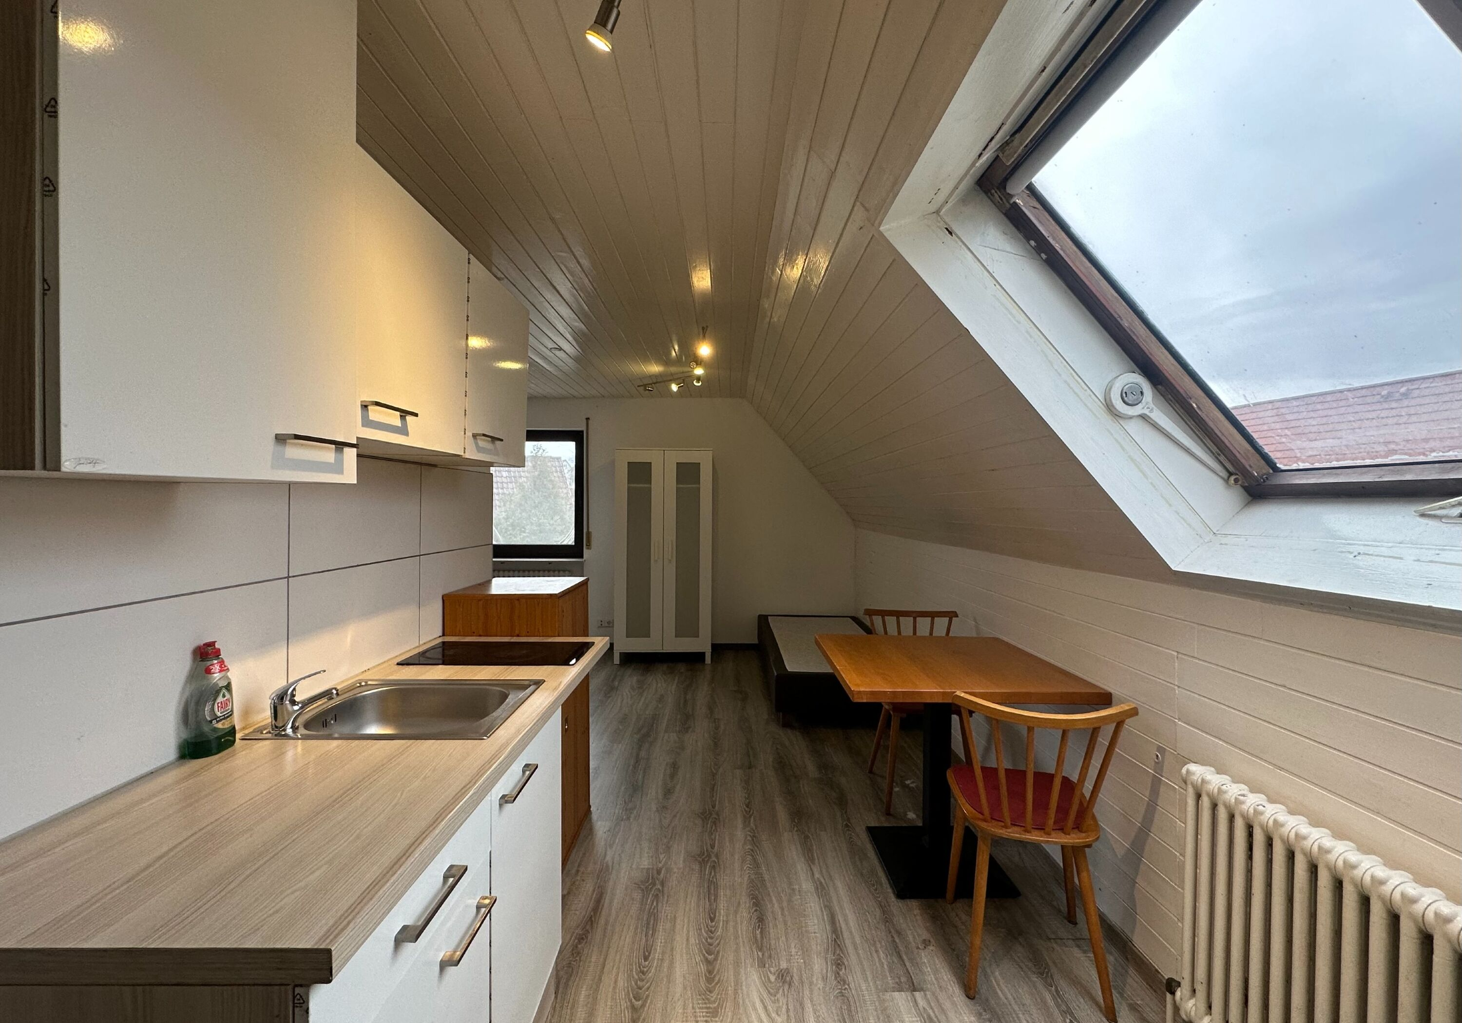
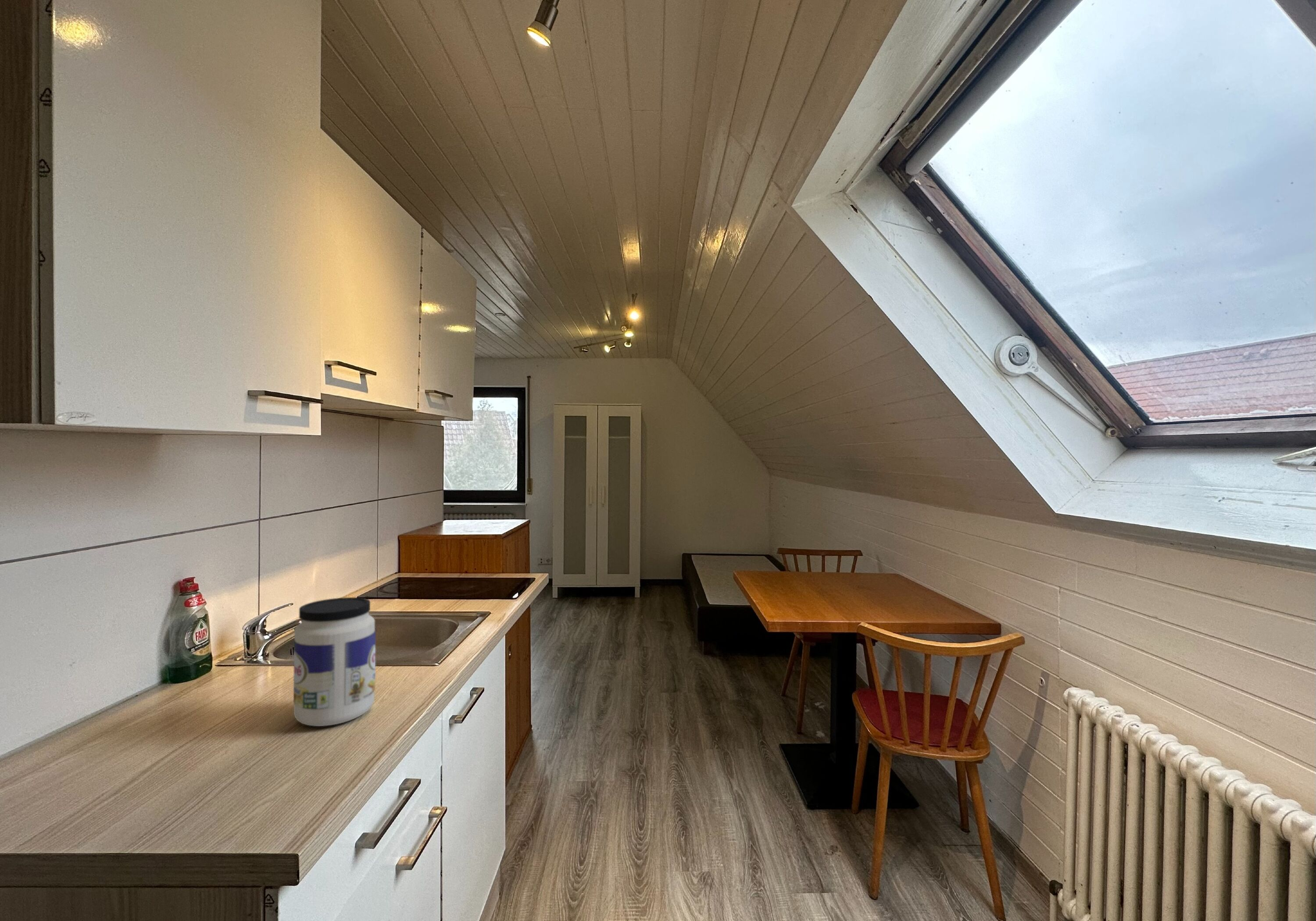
+ jar [293,597,376,727]
